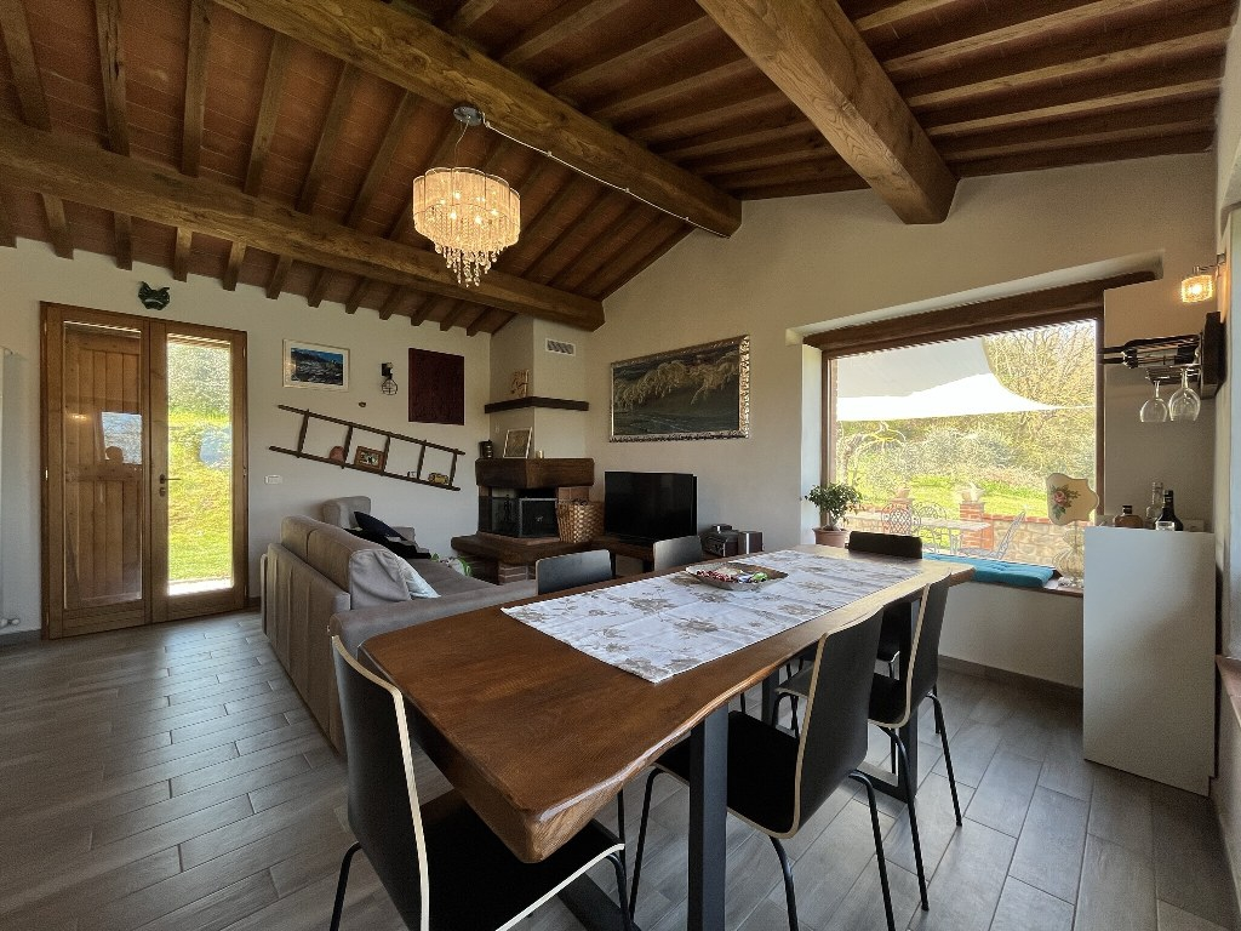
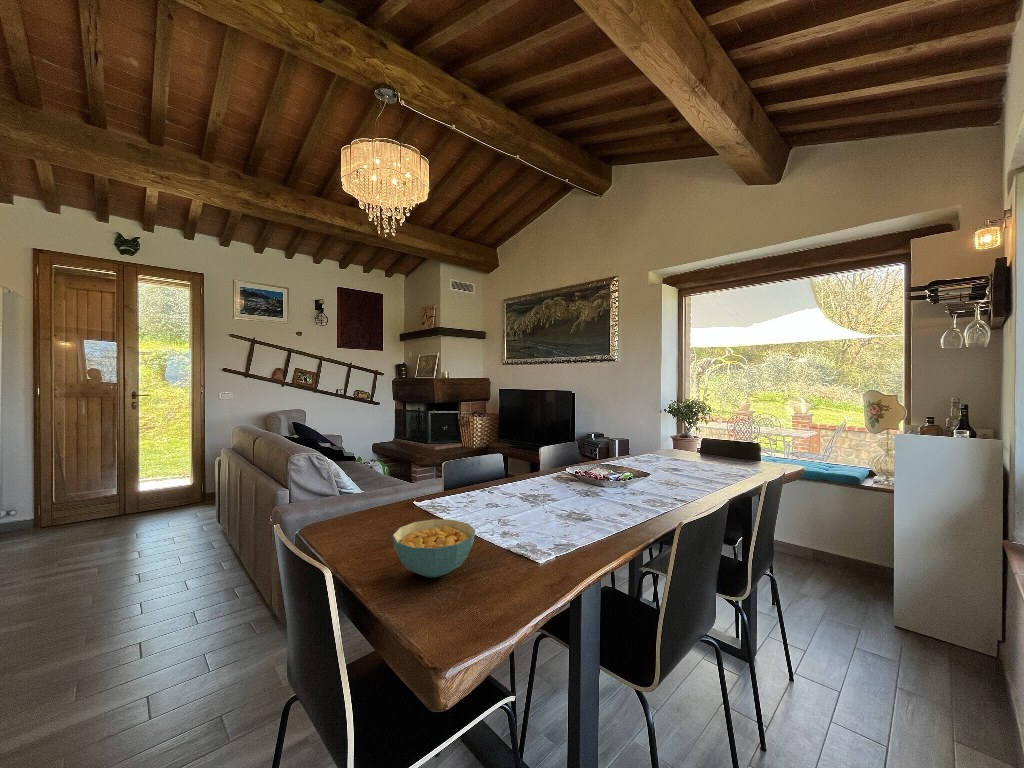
+ cereal bowl [392,518,476,579]
